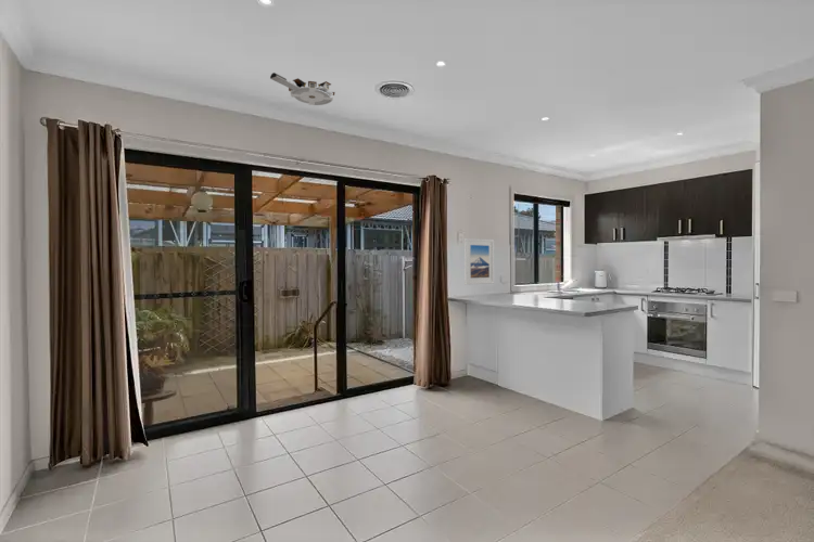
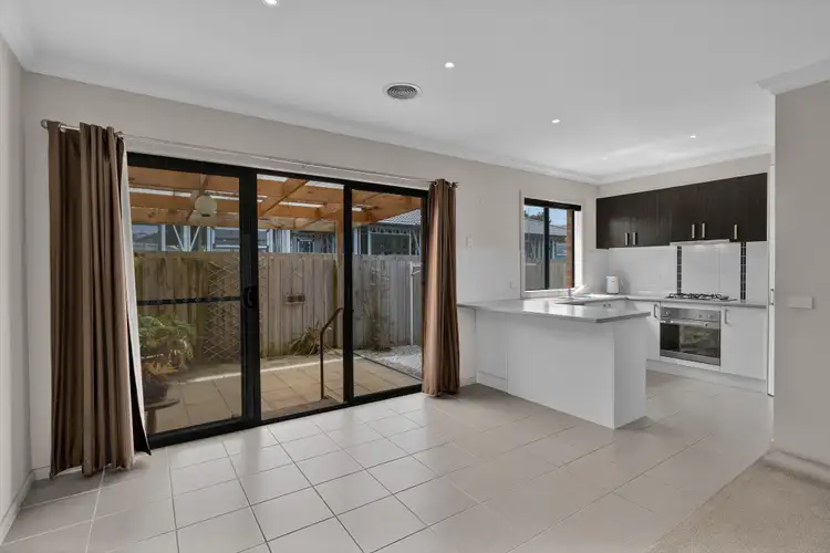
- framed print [463,237,495,285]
- architectural model [269,72,335,106]
